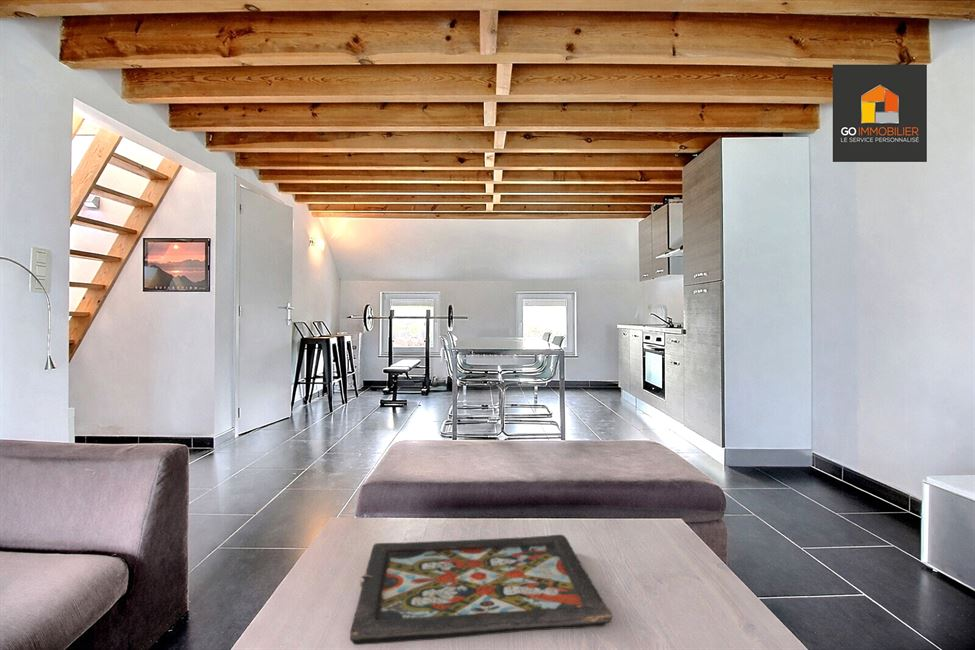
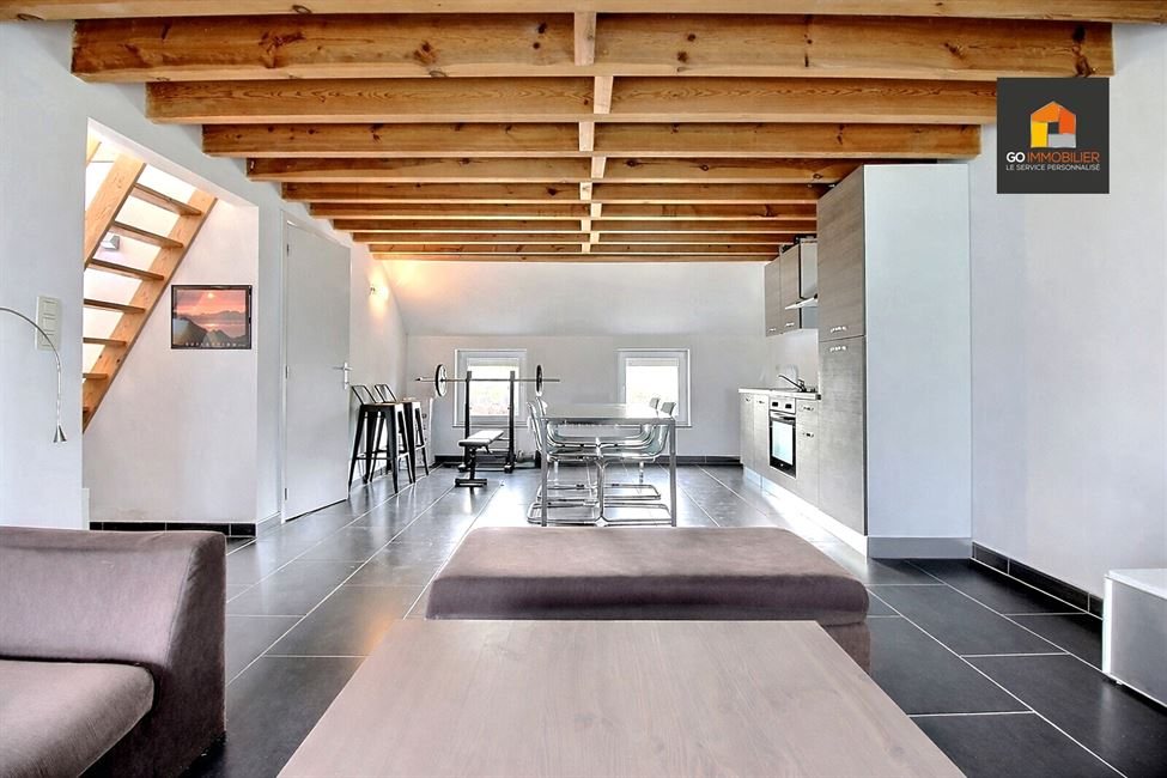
- decorative tray [349,534,613,646]
